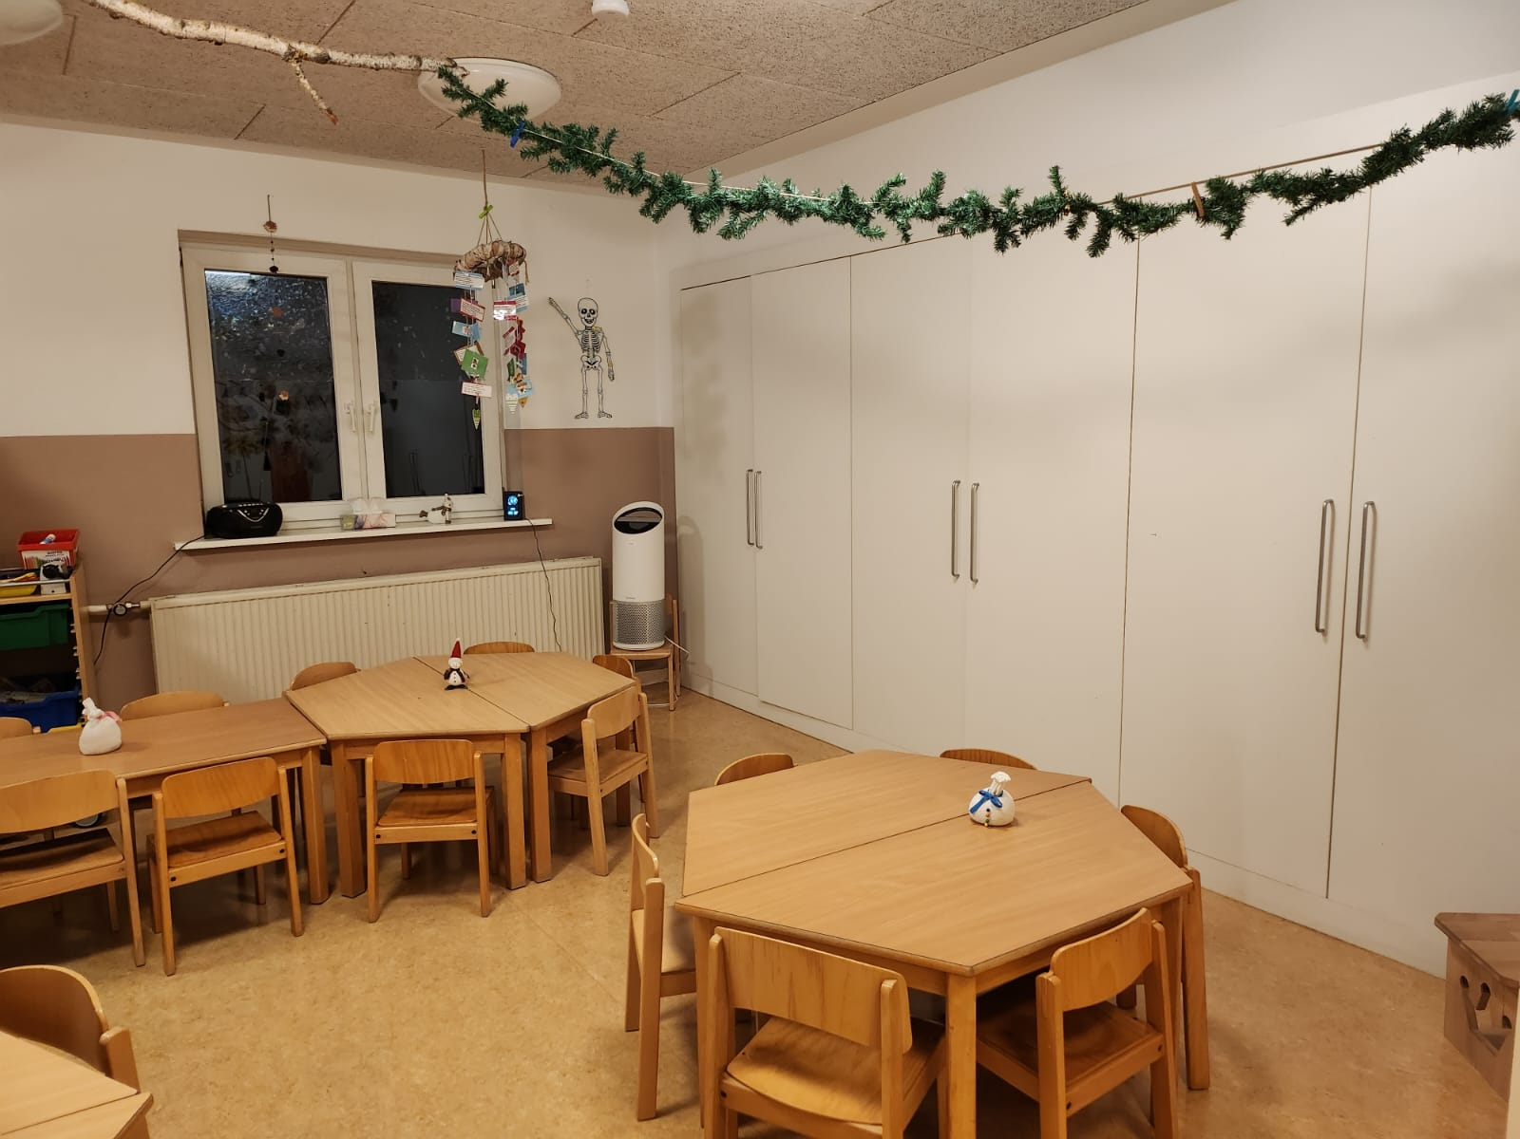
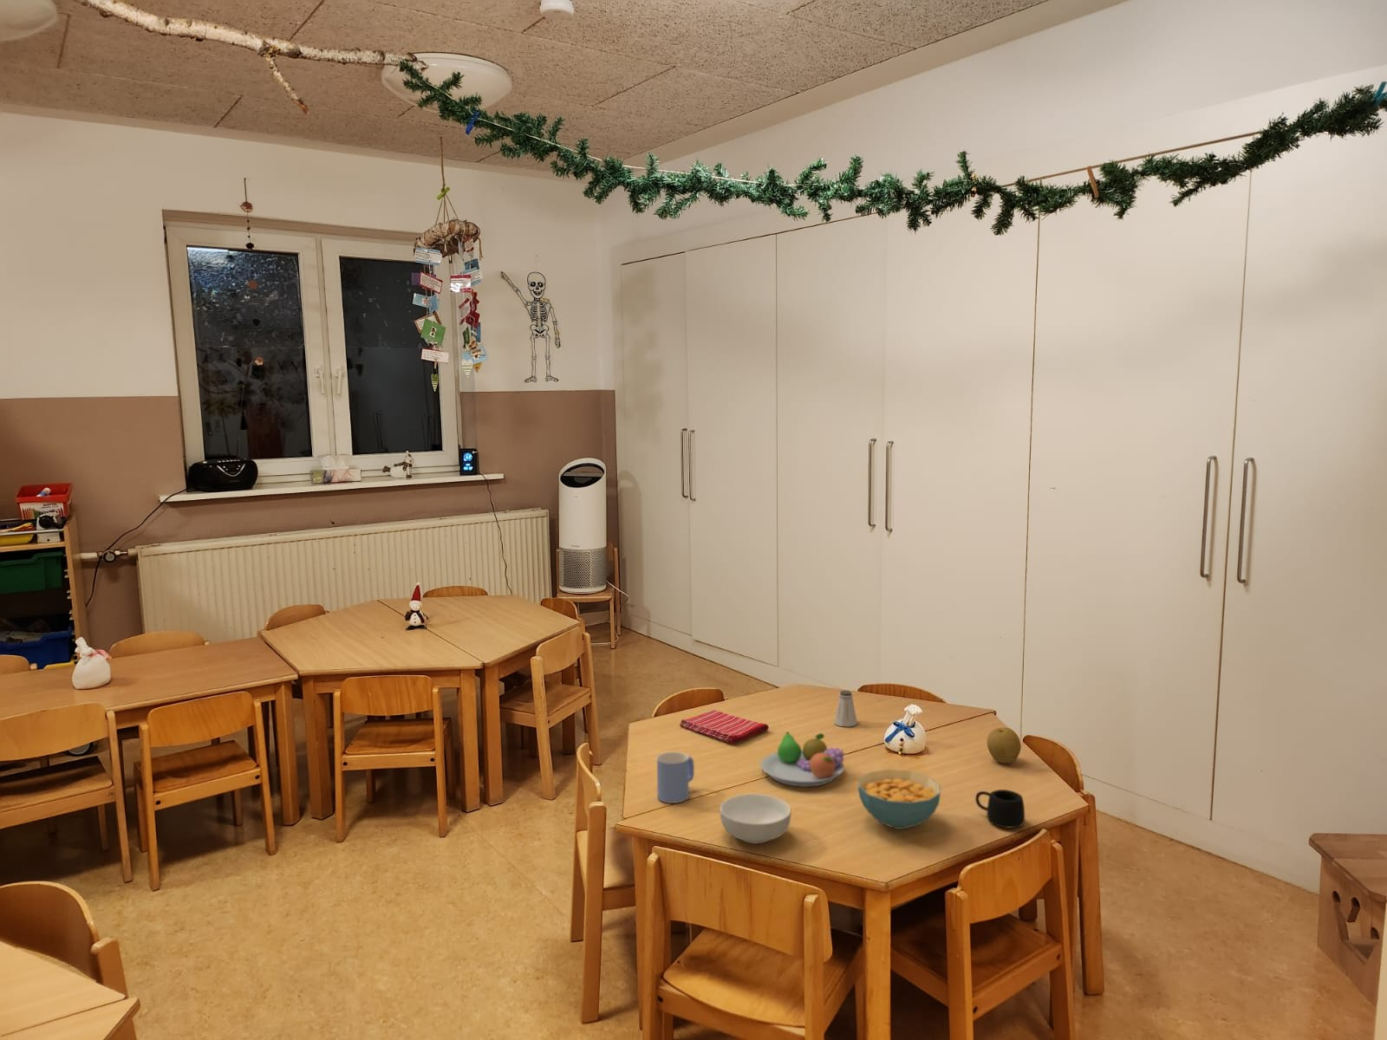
+ mug [656,751,696,804]
+ cereal bowl [857,769,941,830]
+ dish towel [679,709,770,744]
+ fruit [986,726,1022,765]
+ mug [974,789,1026,828]
+ fruit bowl [759,731,845,788]
+ saltshaker [833,689,858,728]
+ cereal bowl [719,793,792,844]
